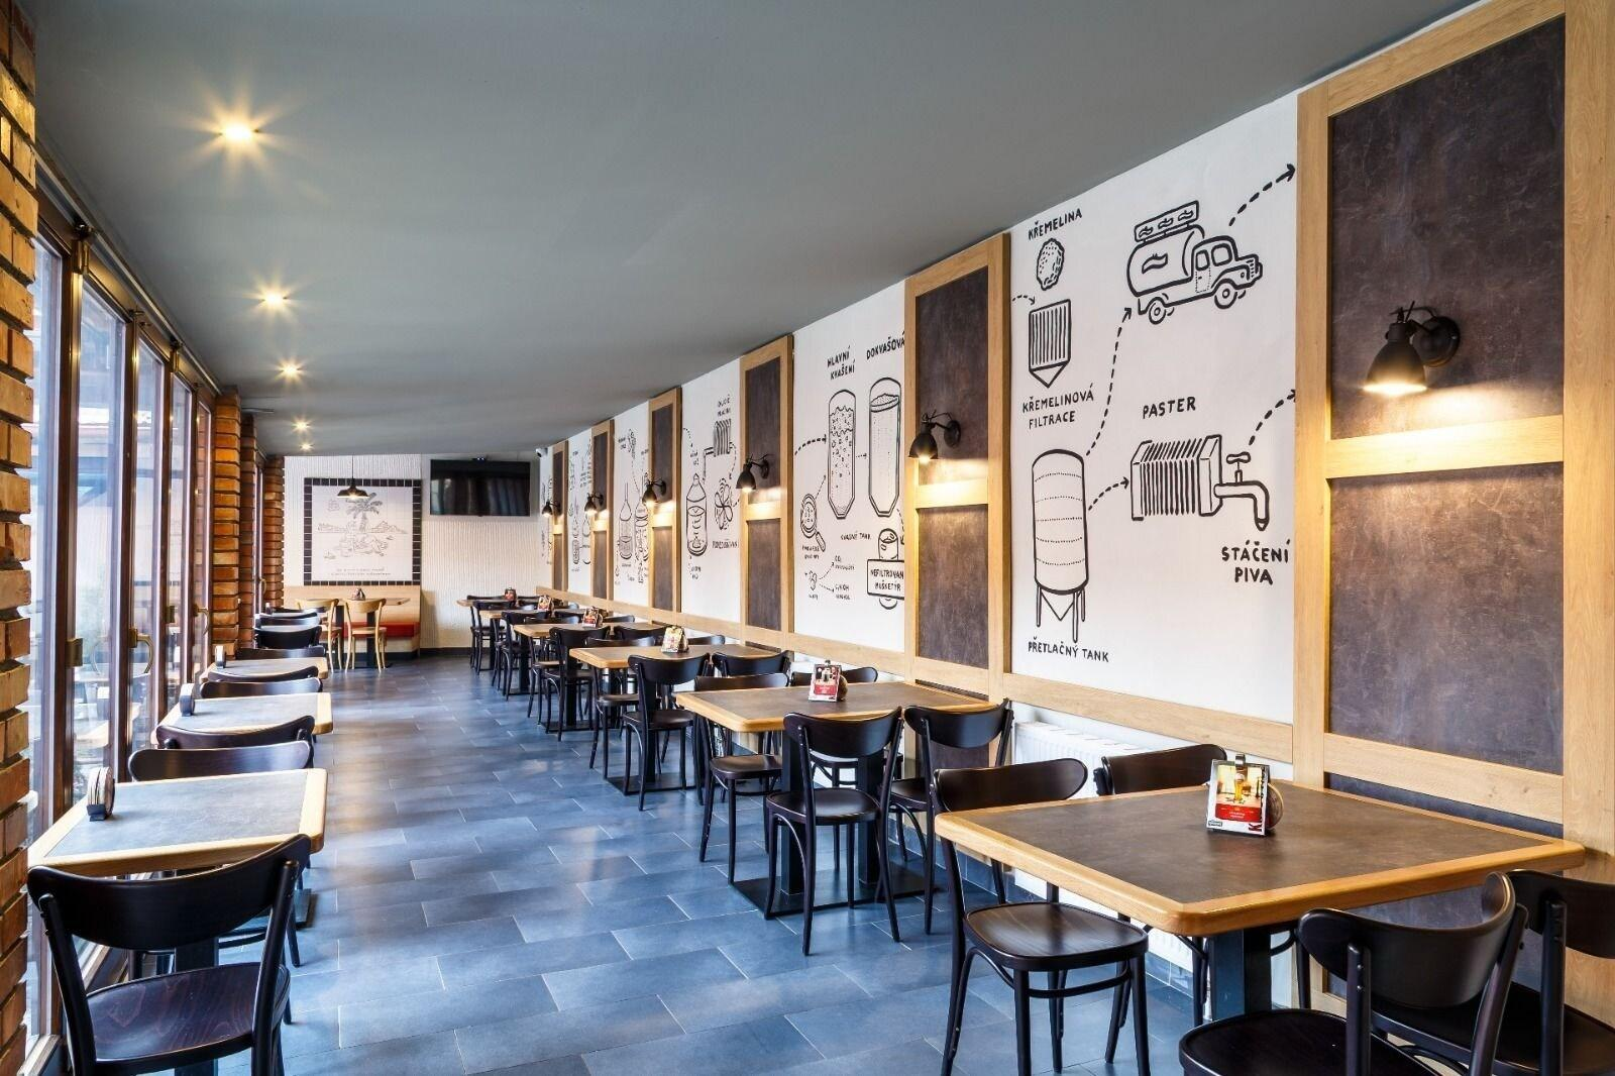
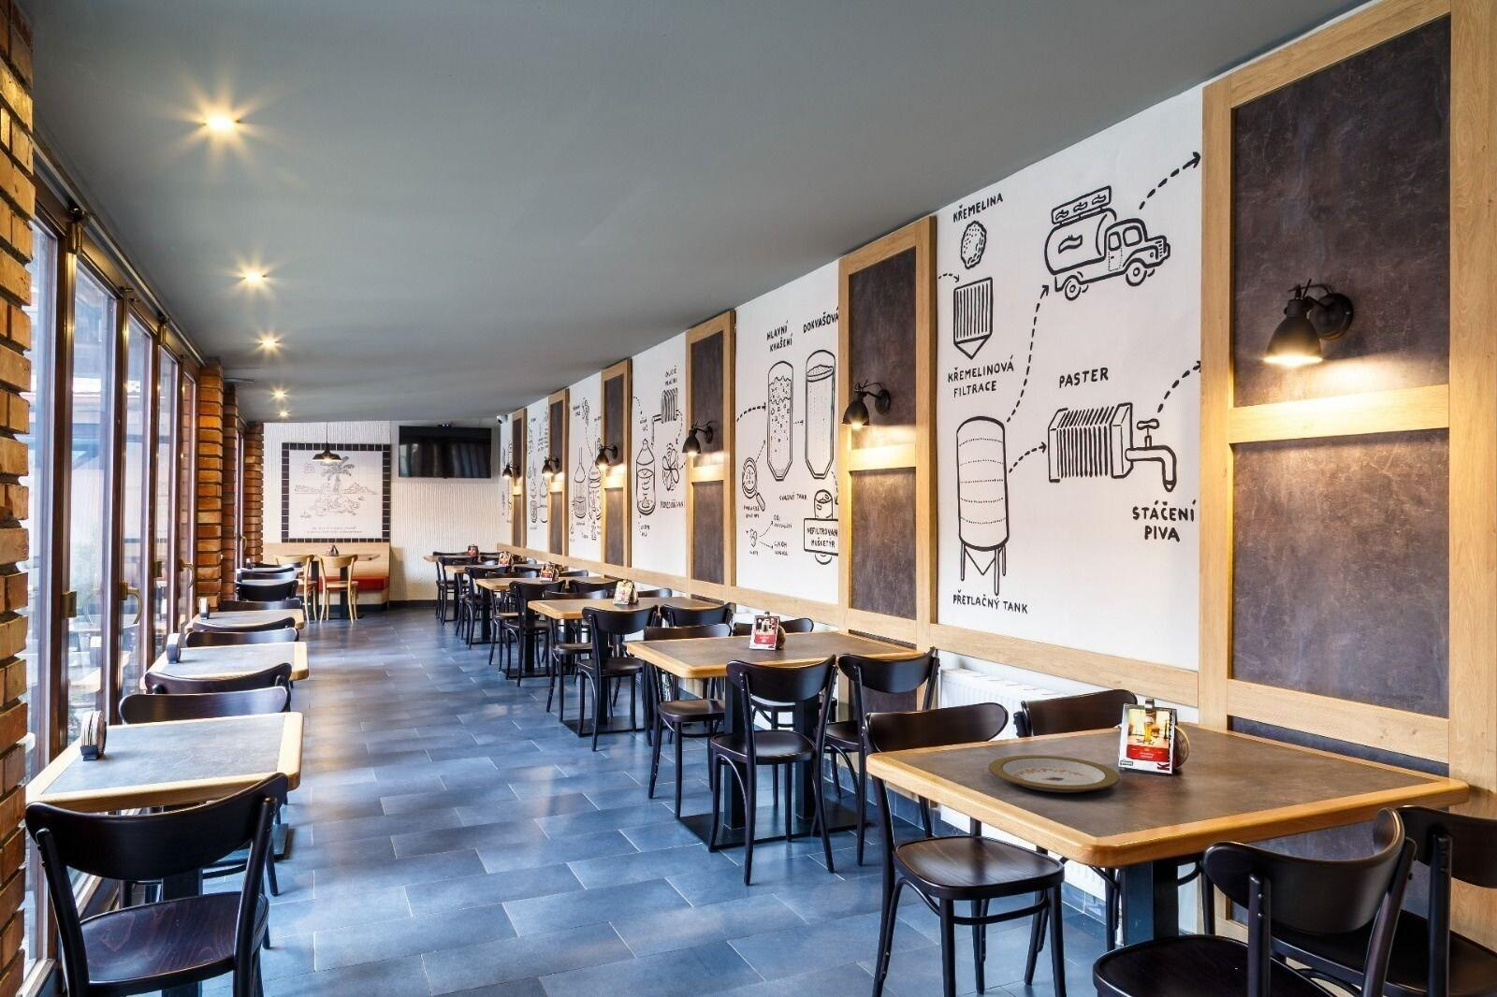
+ plate [988,753,1121,794]
